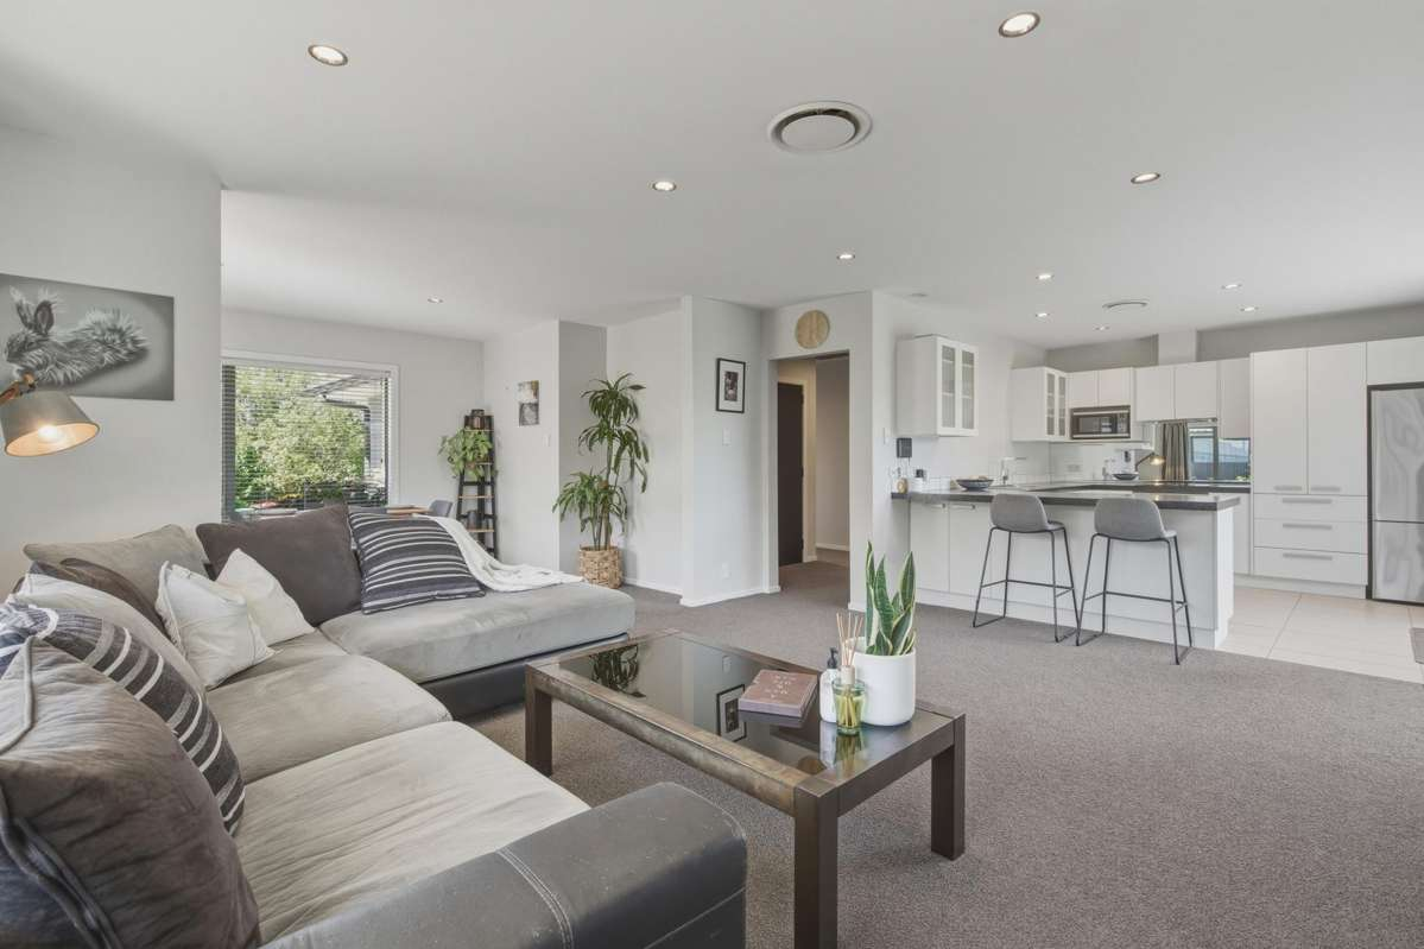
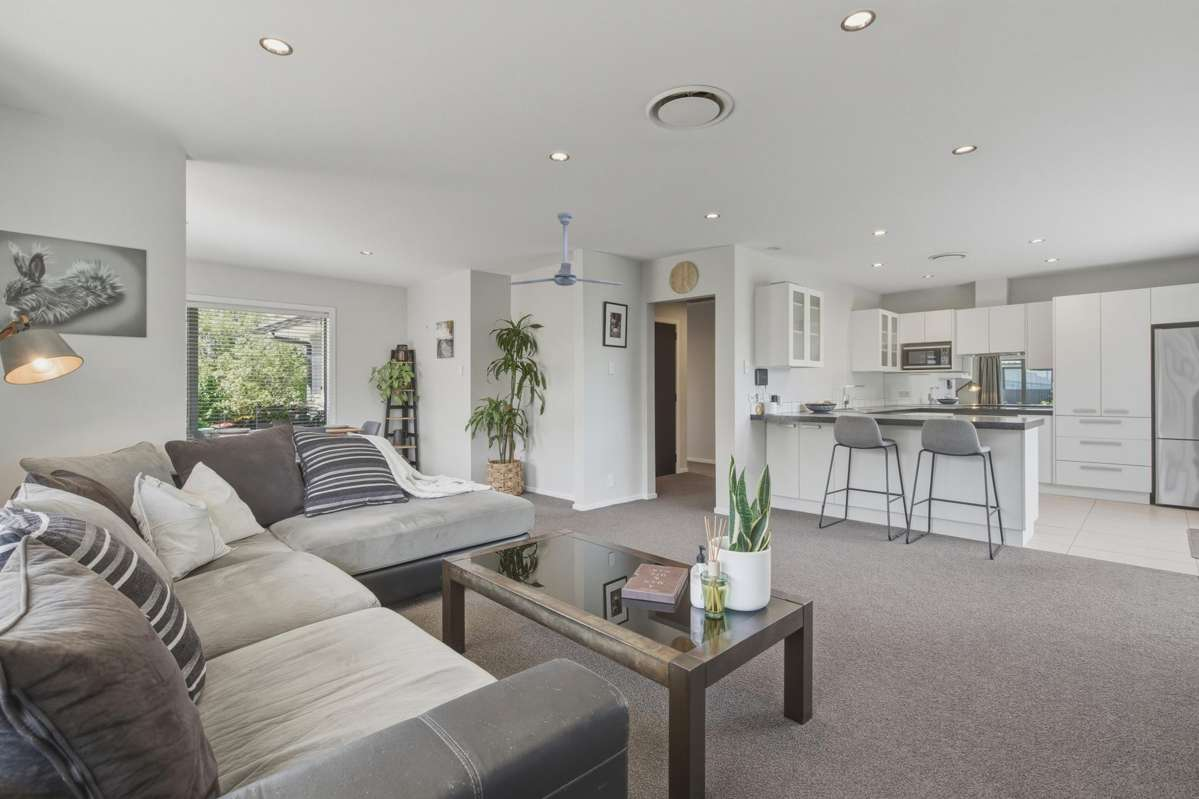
+ ceiling fan [508,212,623,287]
